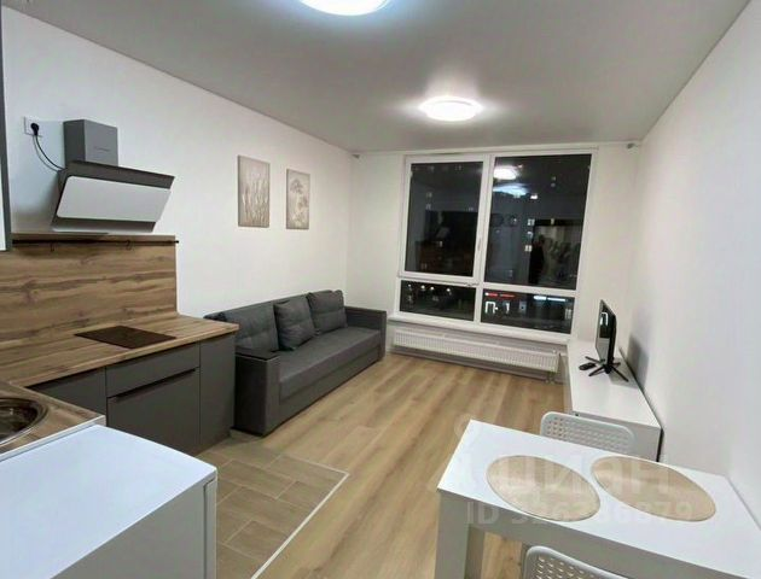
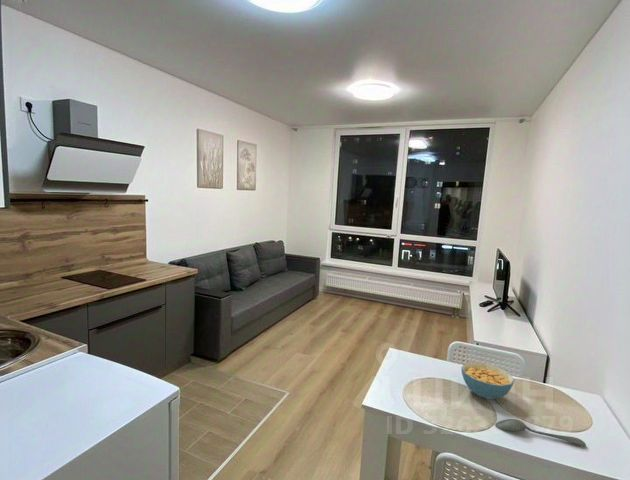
+ cereal bowl [460,361,515,400]
+ spoon [495,418,587,447]
